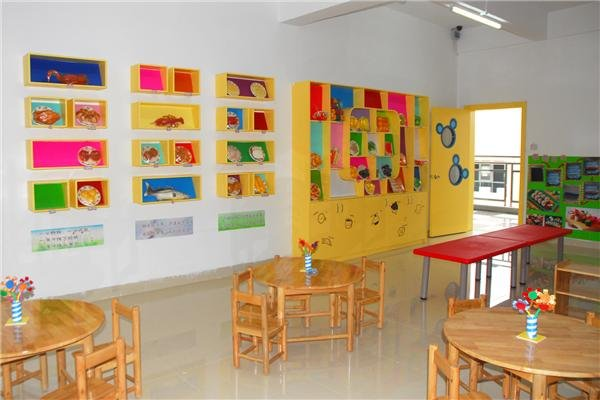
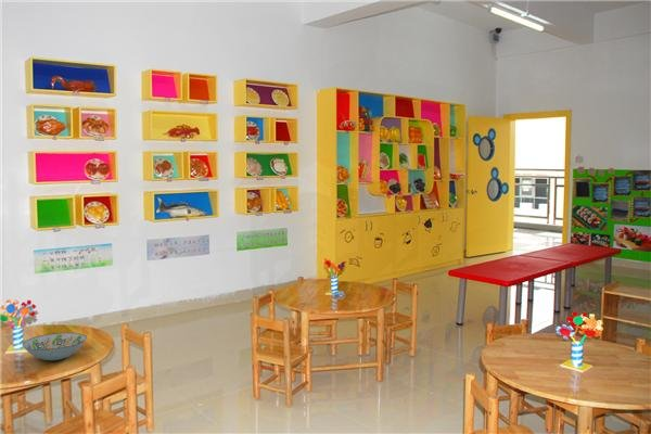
+ decorative bowl [22,332,88,361]
